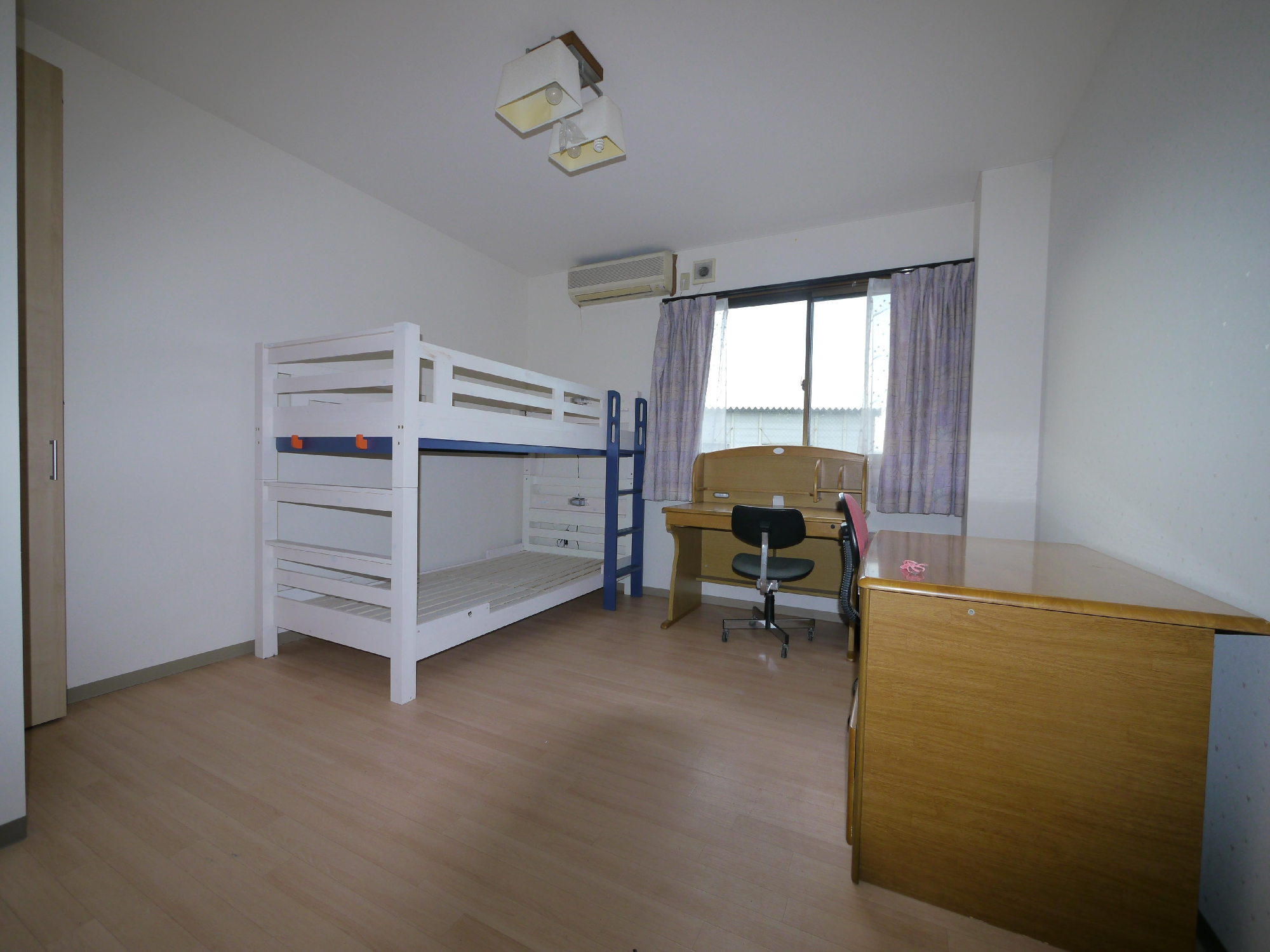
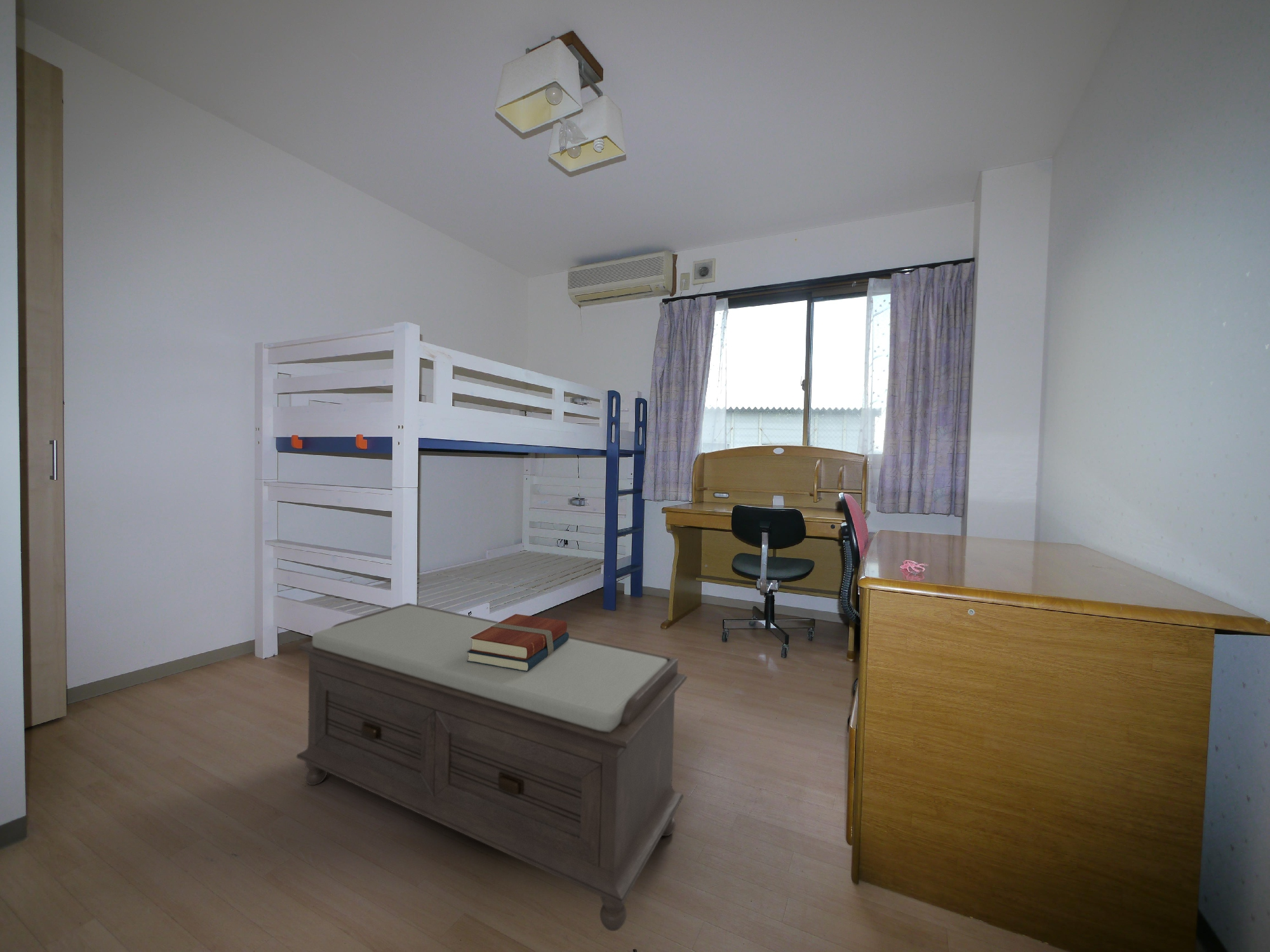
+ books [466,614,570,672]
+ bench [296,602,688,932]
